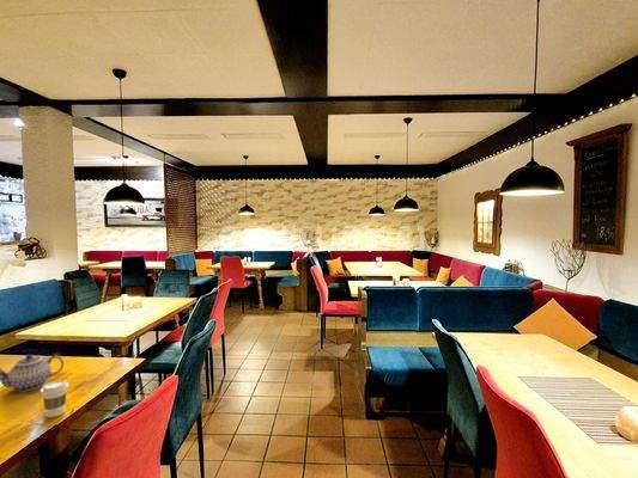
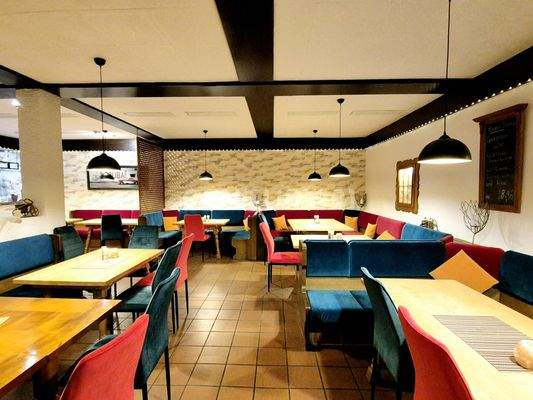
- coffee cup [40,379,69,418]
- teapot [0,353,65,392]
